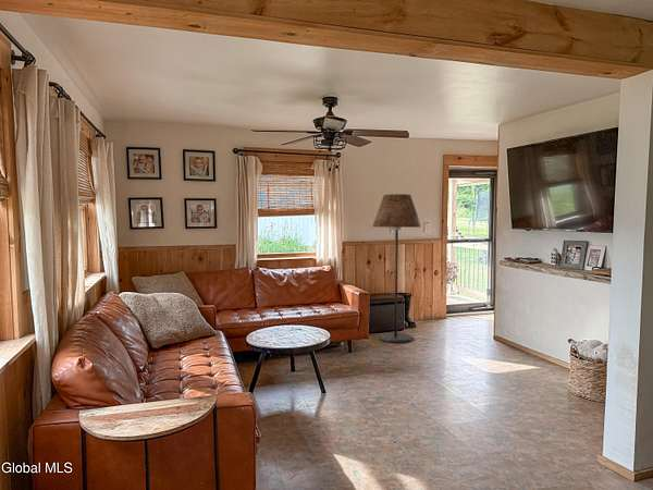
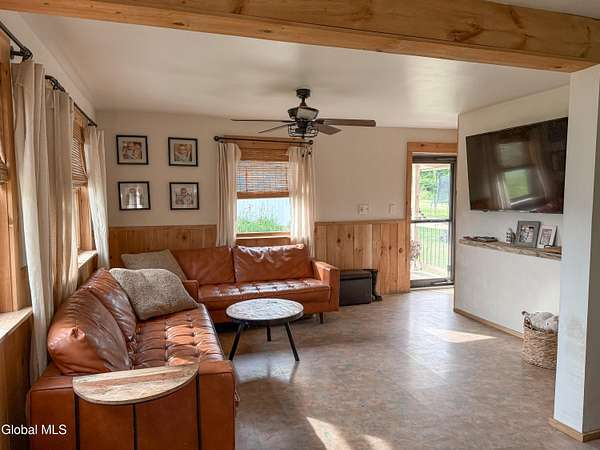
- floor lamp [371,193,422,344]
